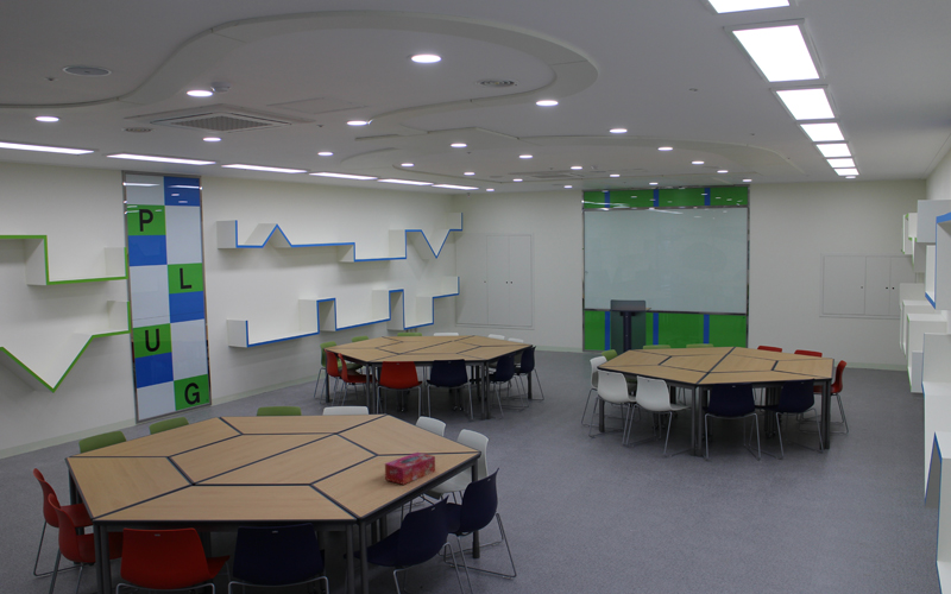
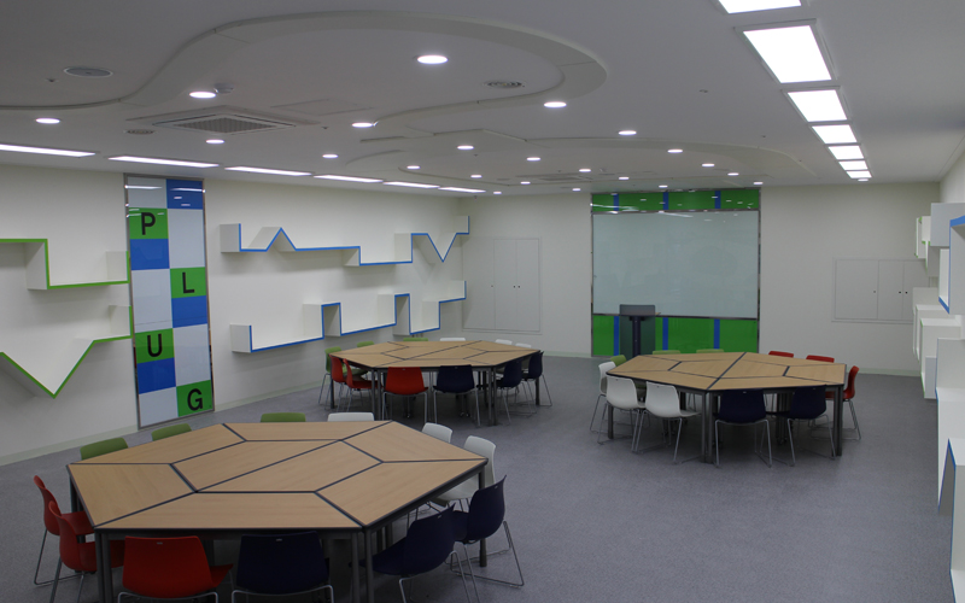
- tissue box [384,451,436,486]
